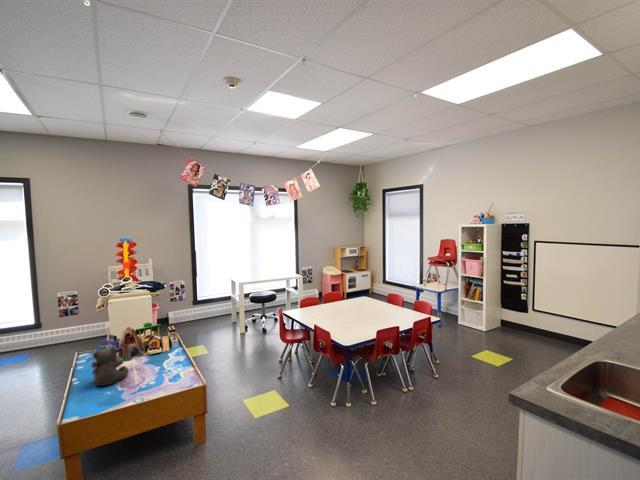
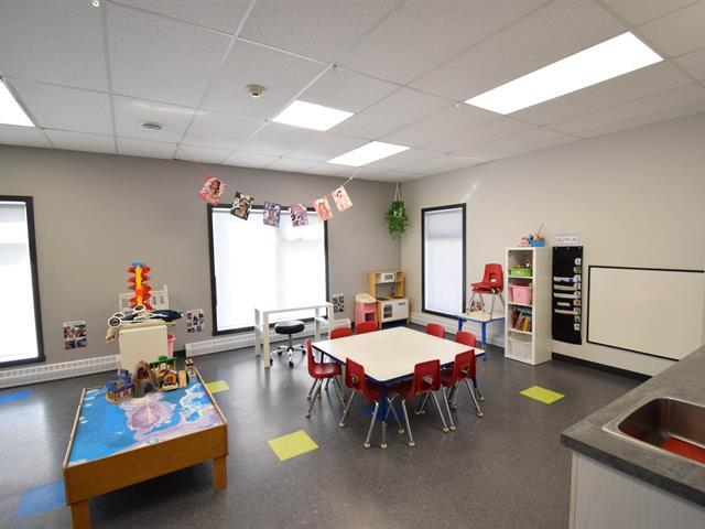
- teddy bear [90,345,129,387]
